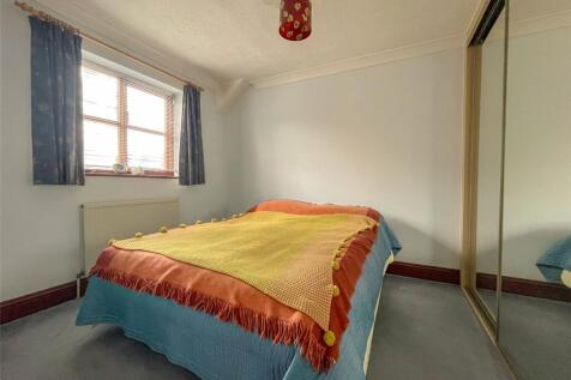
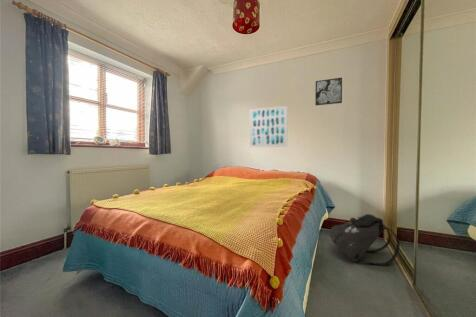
+ wall art [314,77,343,106]
+ backpack [329,213,401,267]
+ wall art [248,105,288,148]
